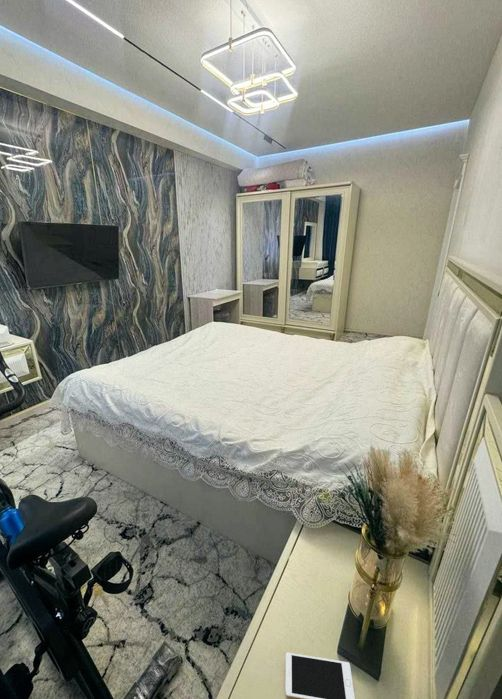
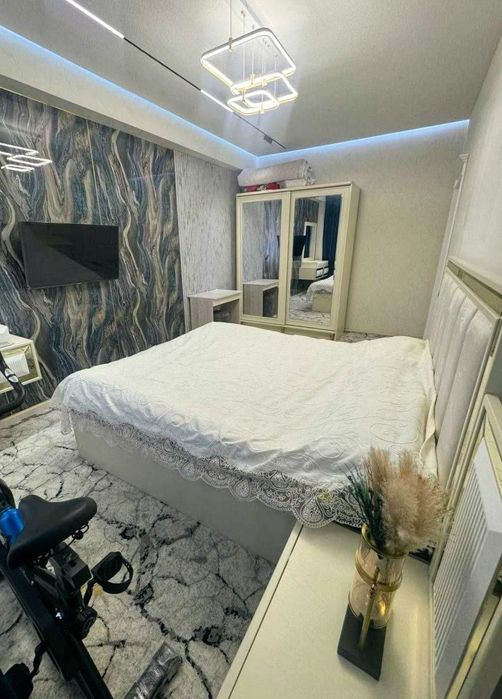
- cell phone [284,652,356,699]
